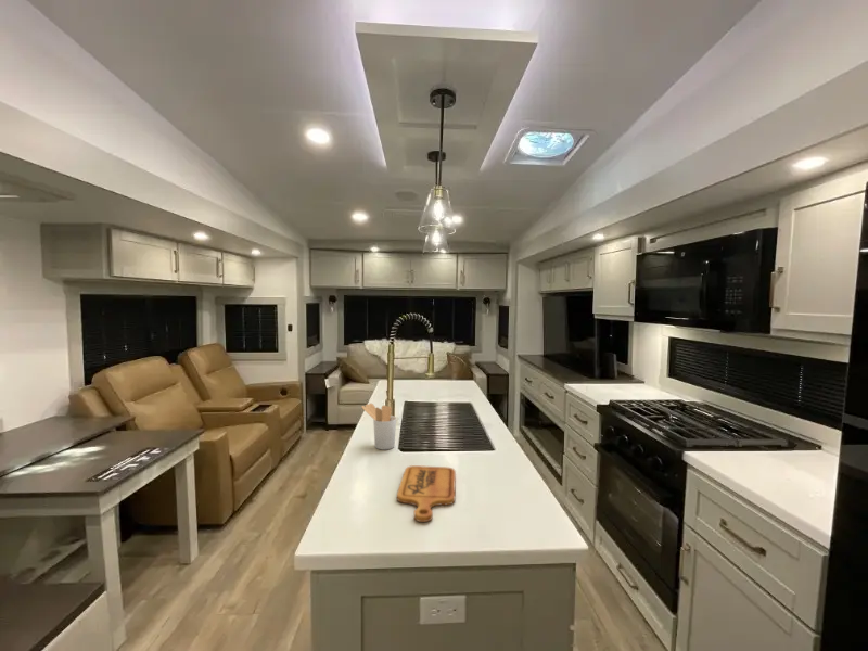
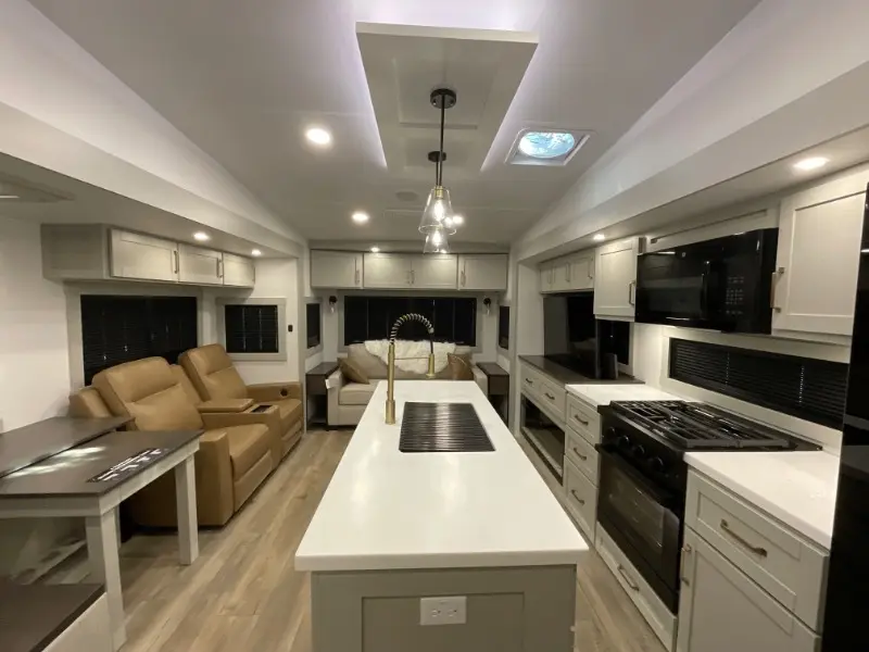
- cutting board [396,464,457,523]
- utensil holder [361,403,397,450]
